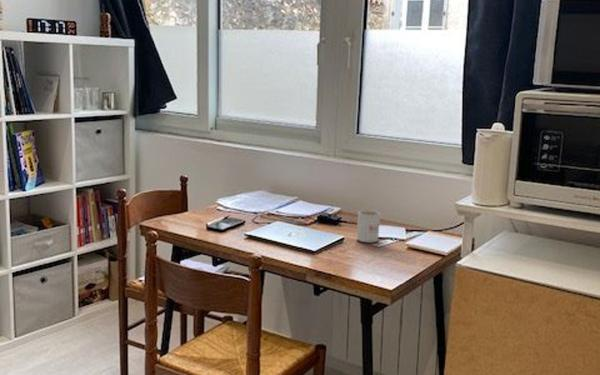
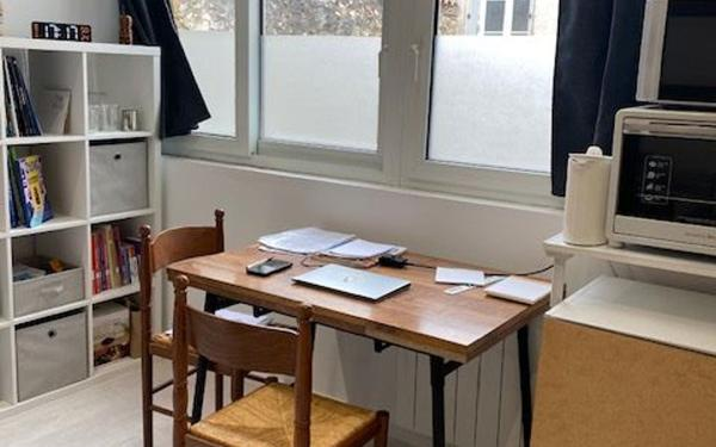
- mug [356,209,381,244]
